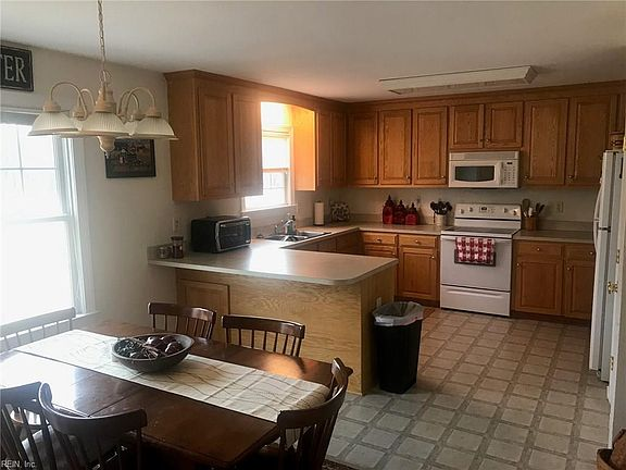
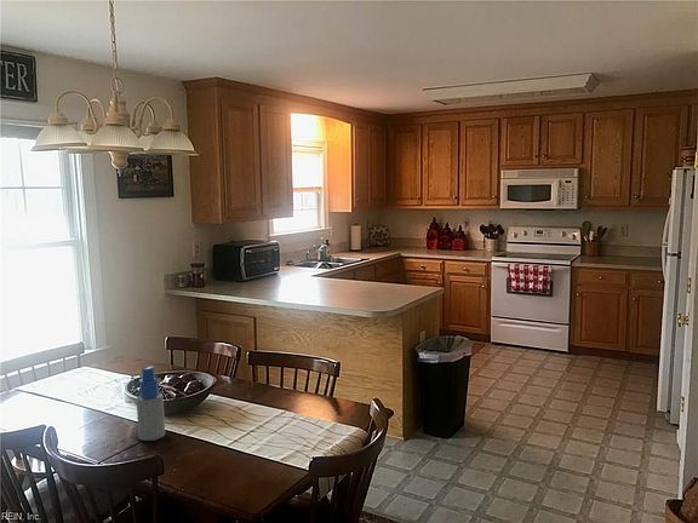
+ spray bottle [136,364,166,442]
